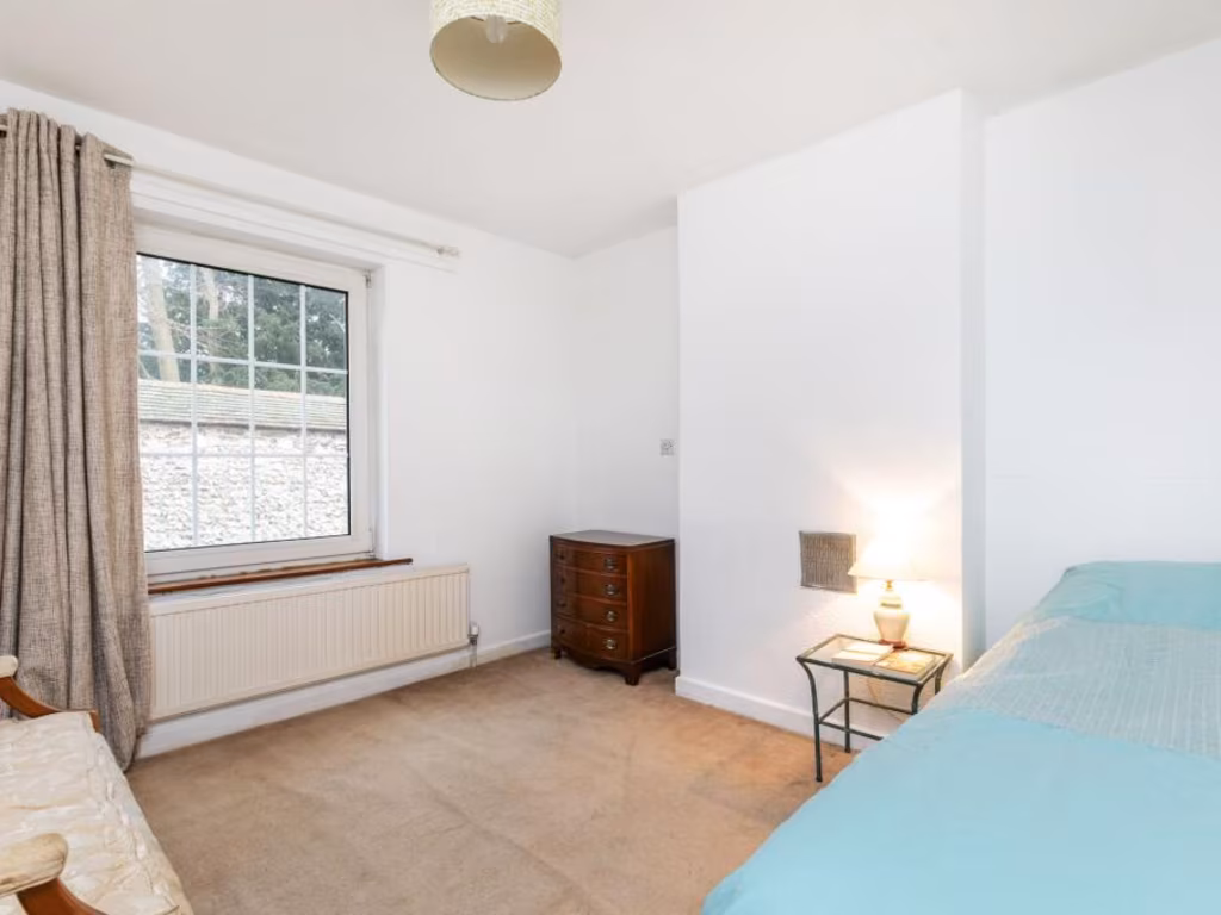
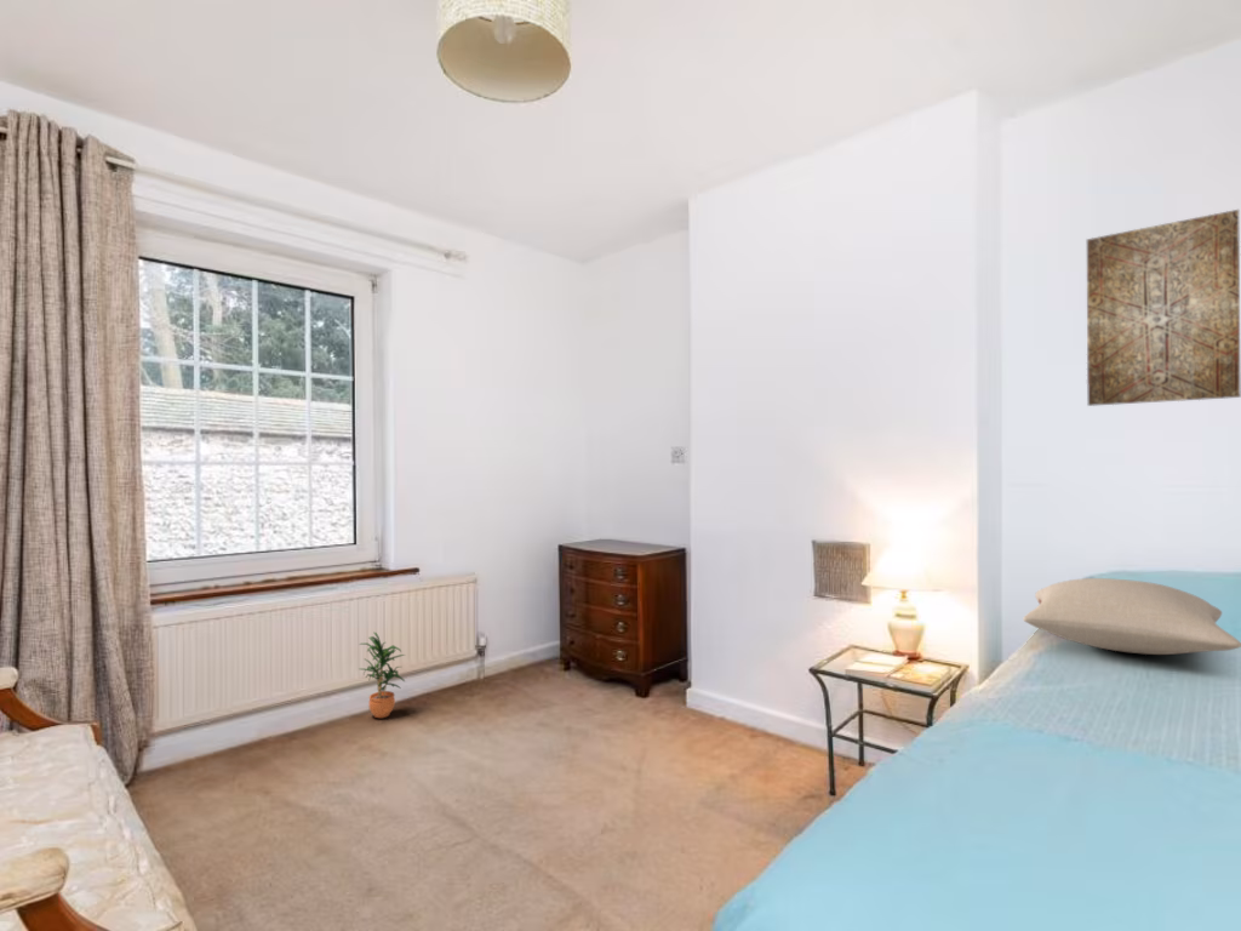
+ pillow [1022,577,1241,656]
+ potted plant [358,632,406,719]
+ wall art [1086,209,1241,407]
